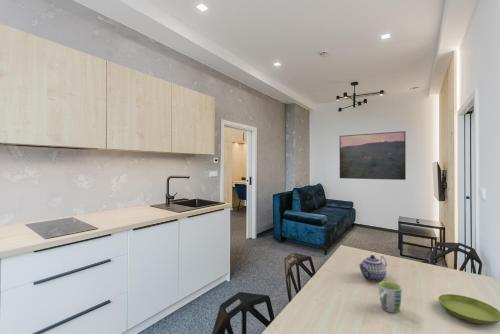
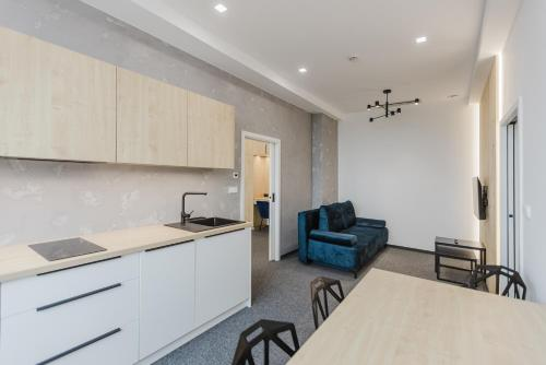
- saucer [437,293,500,326]
- teapot [358,254,388,283]
- mug [378,280,403,314]
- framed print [339,130,407,181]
